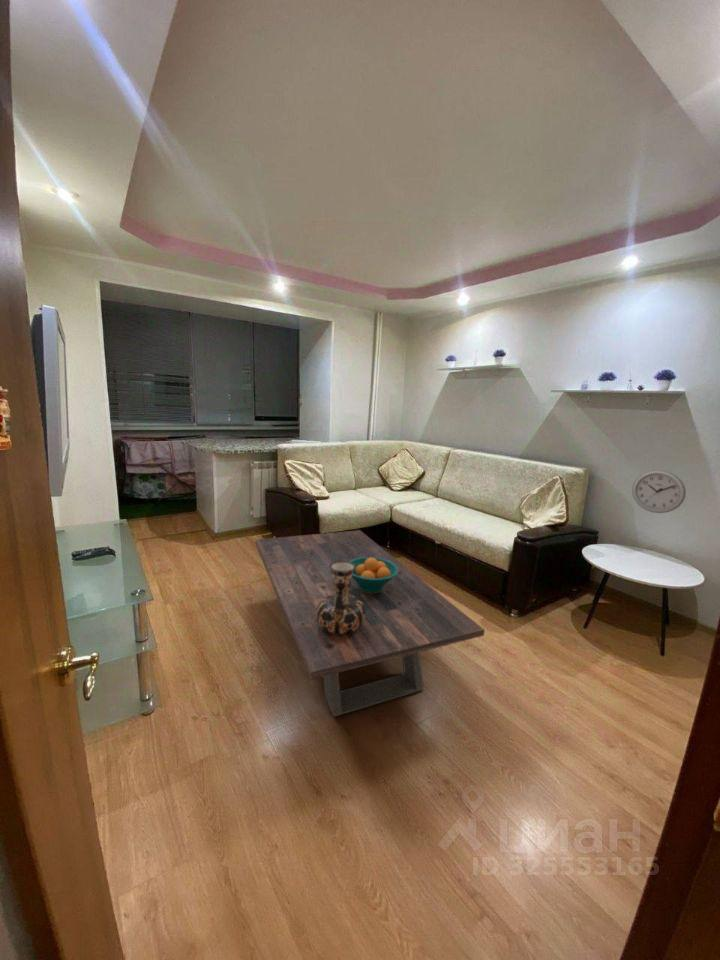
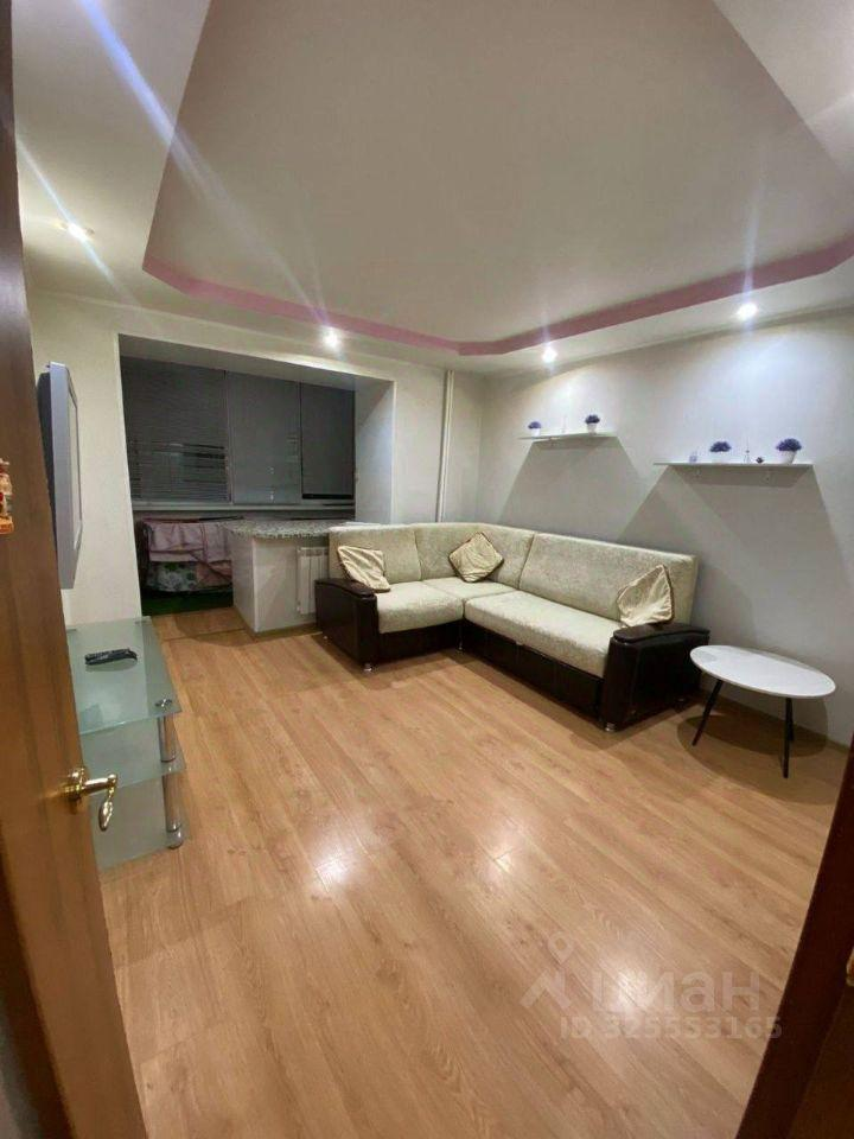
- decorative vase [316,561,366,634]
- coffee table [254,529,486,718]
- fruit bowl [349,557,398,593]
- wall clock [631,469,687,514]
